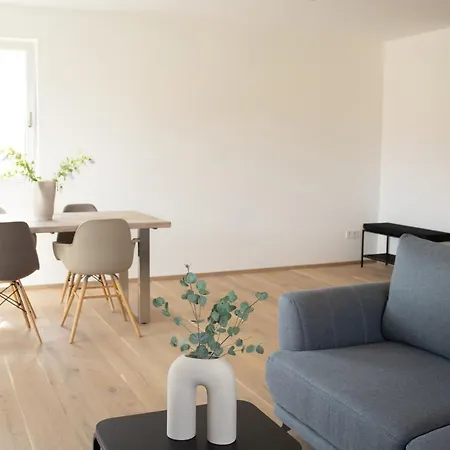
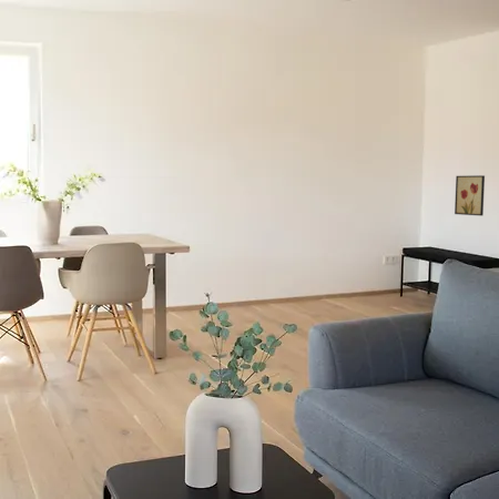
+ wall art [454,174,486,217]
